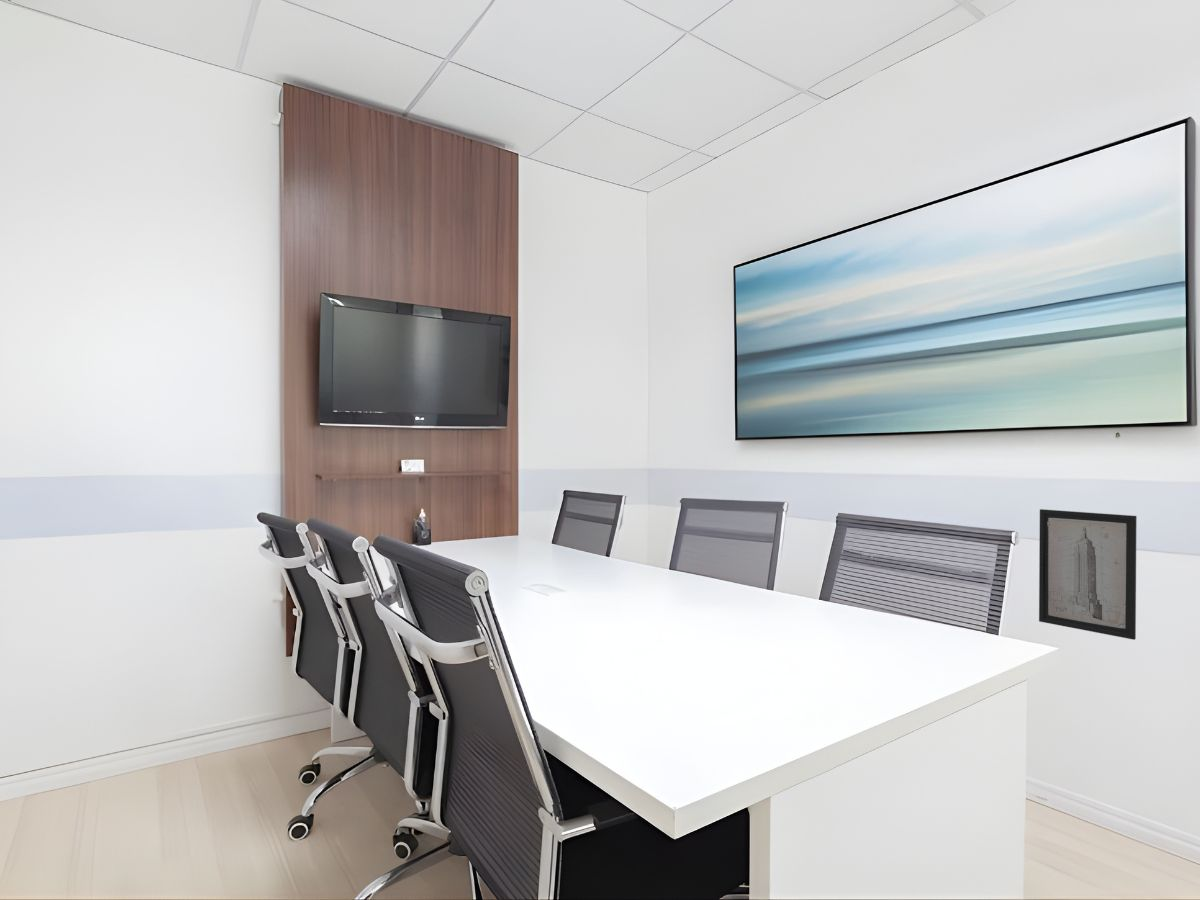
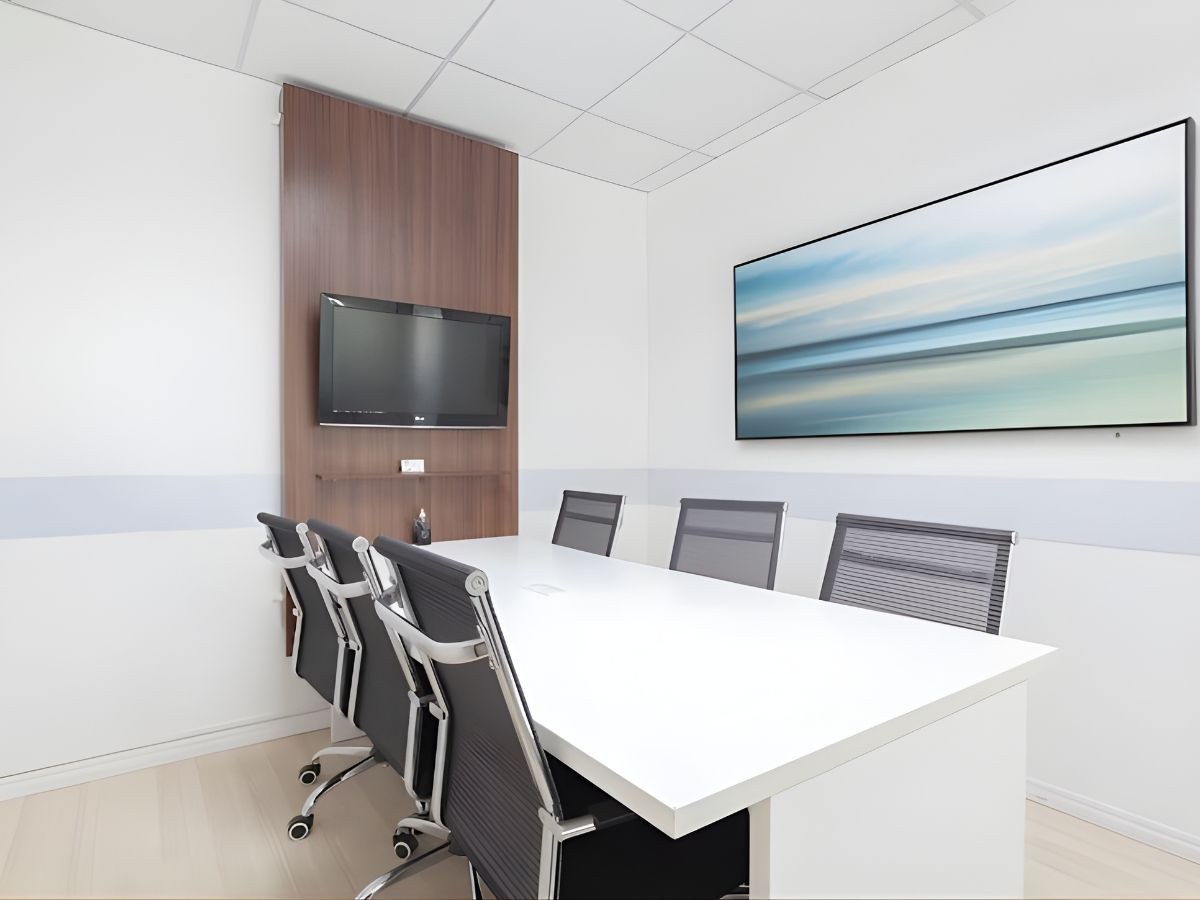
- wall art [1038,508,1138,641]
